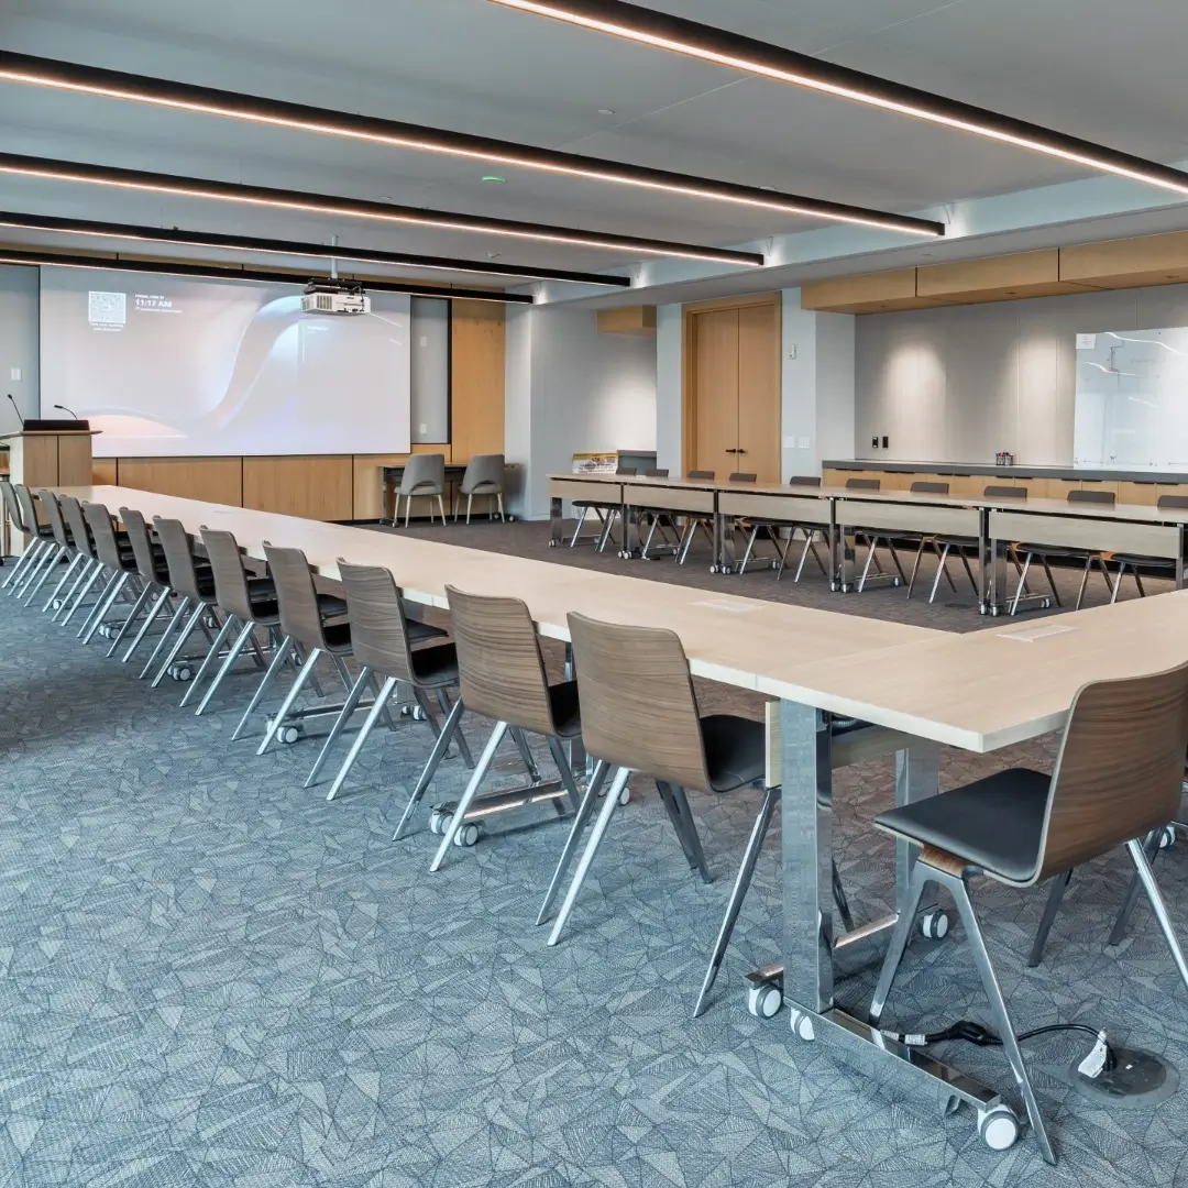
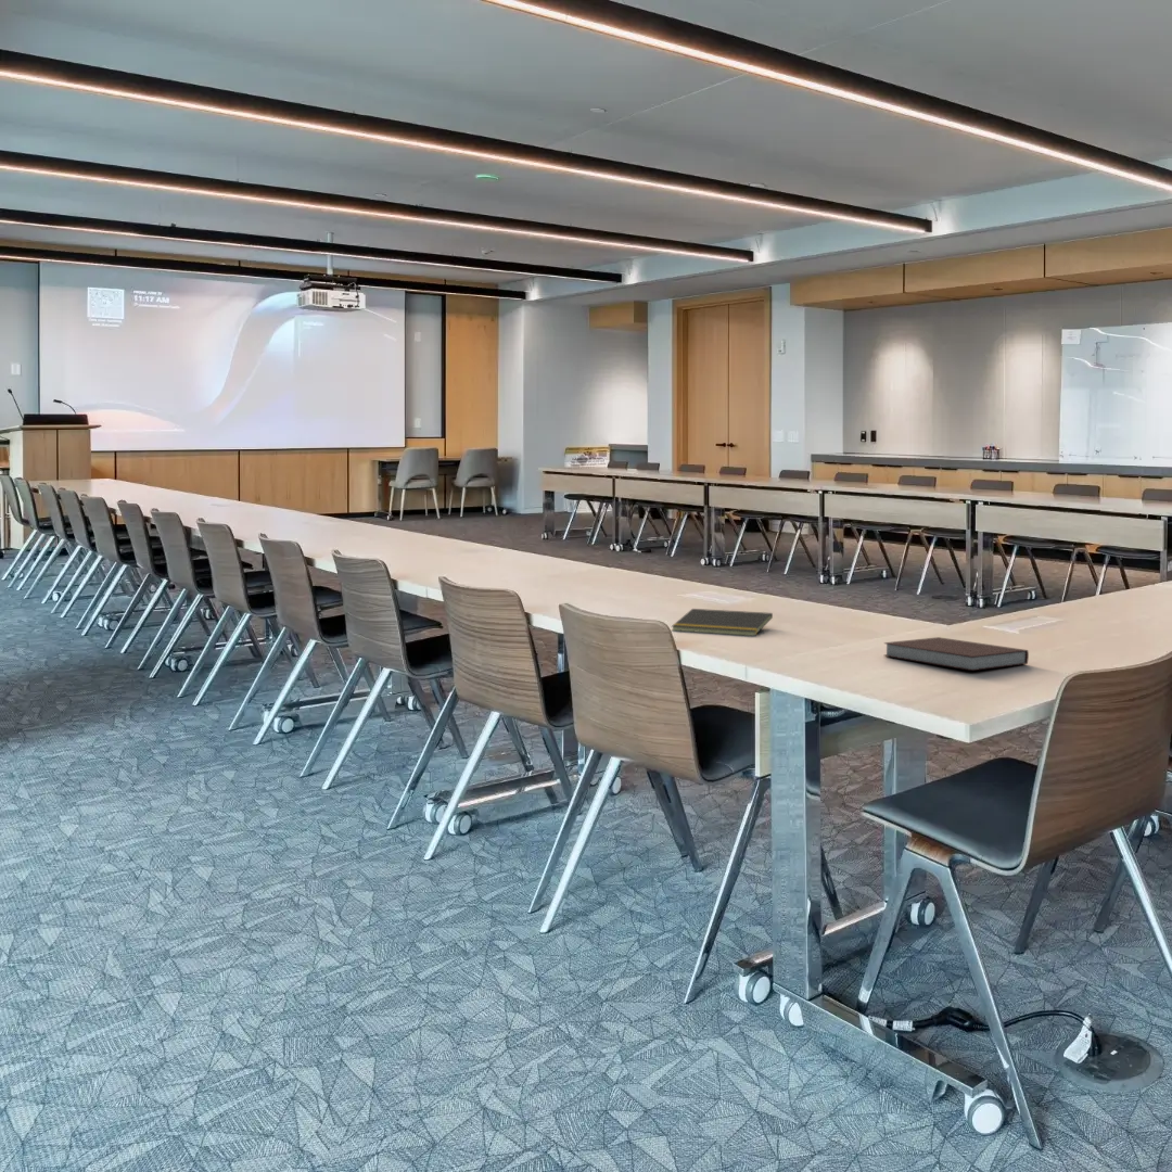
+ notebook [883,636,1030,672]
+ notepad [671,608,774,637]
